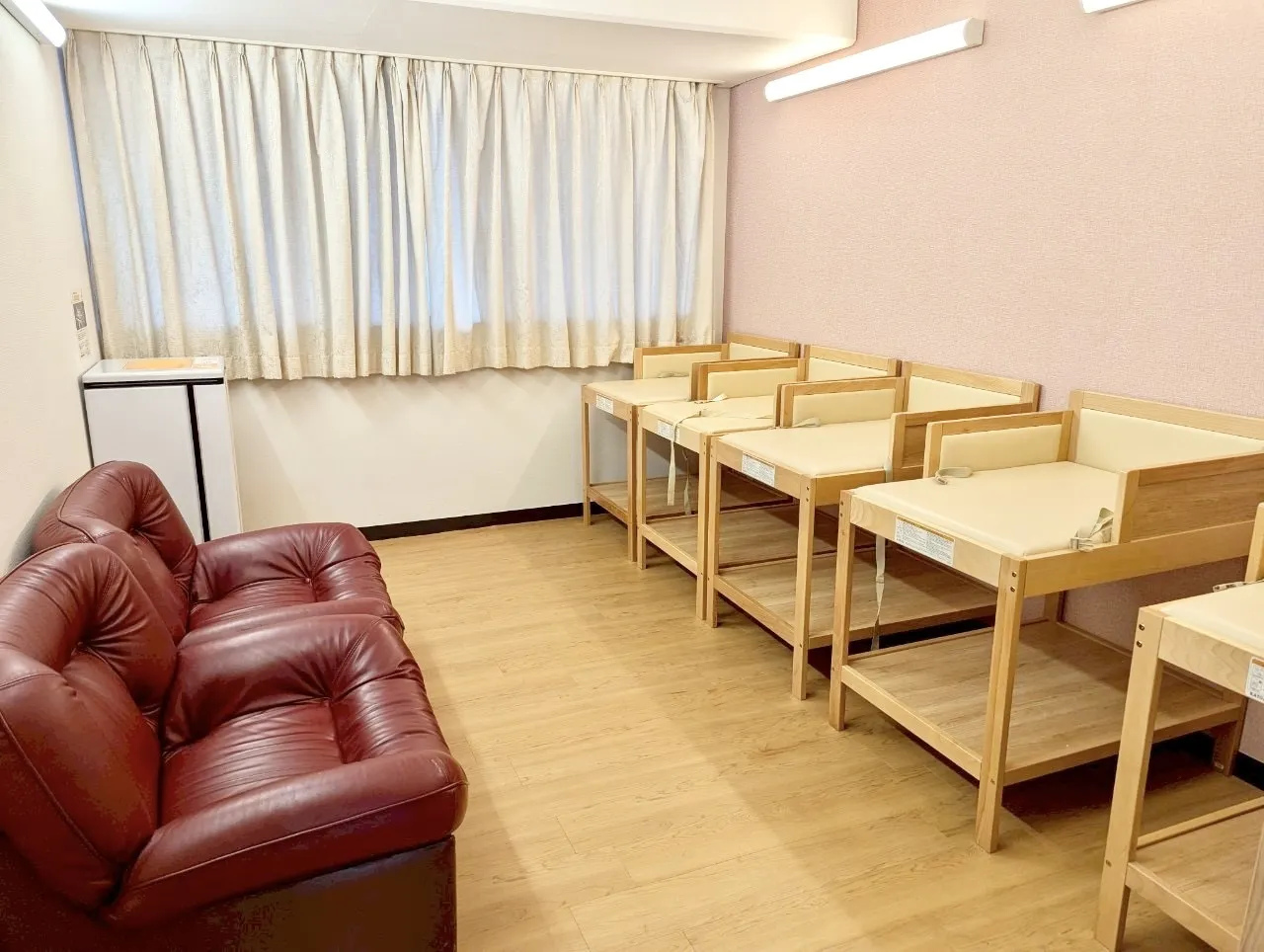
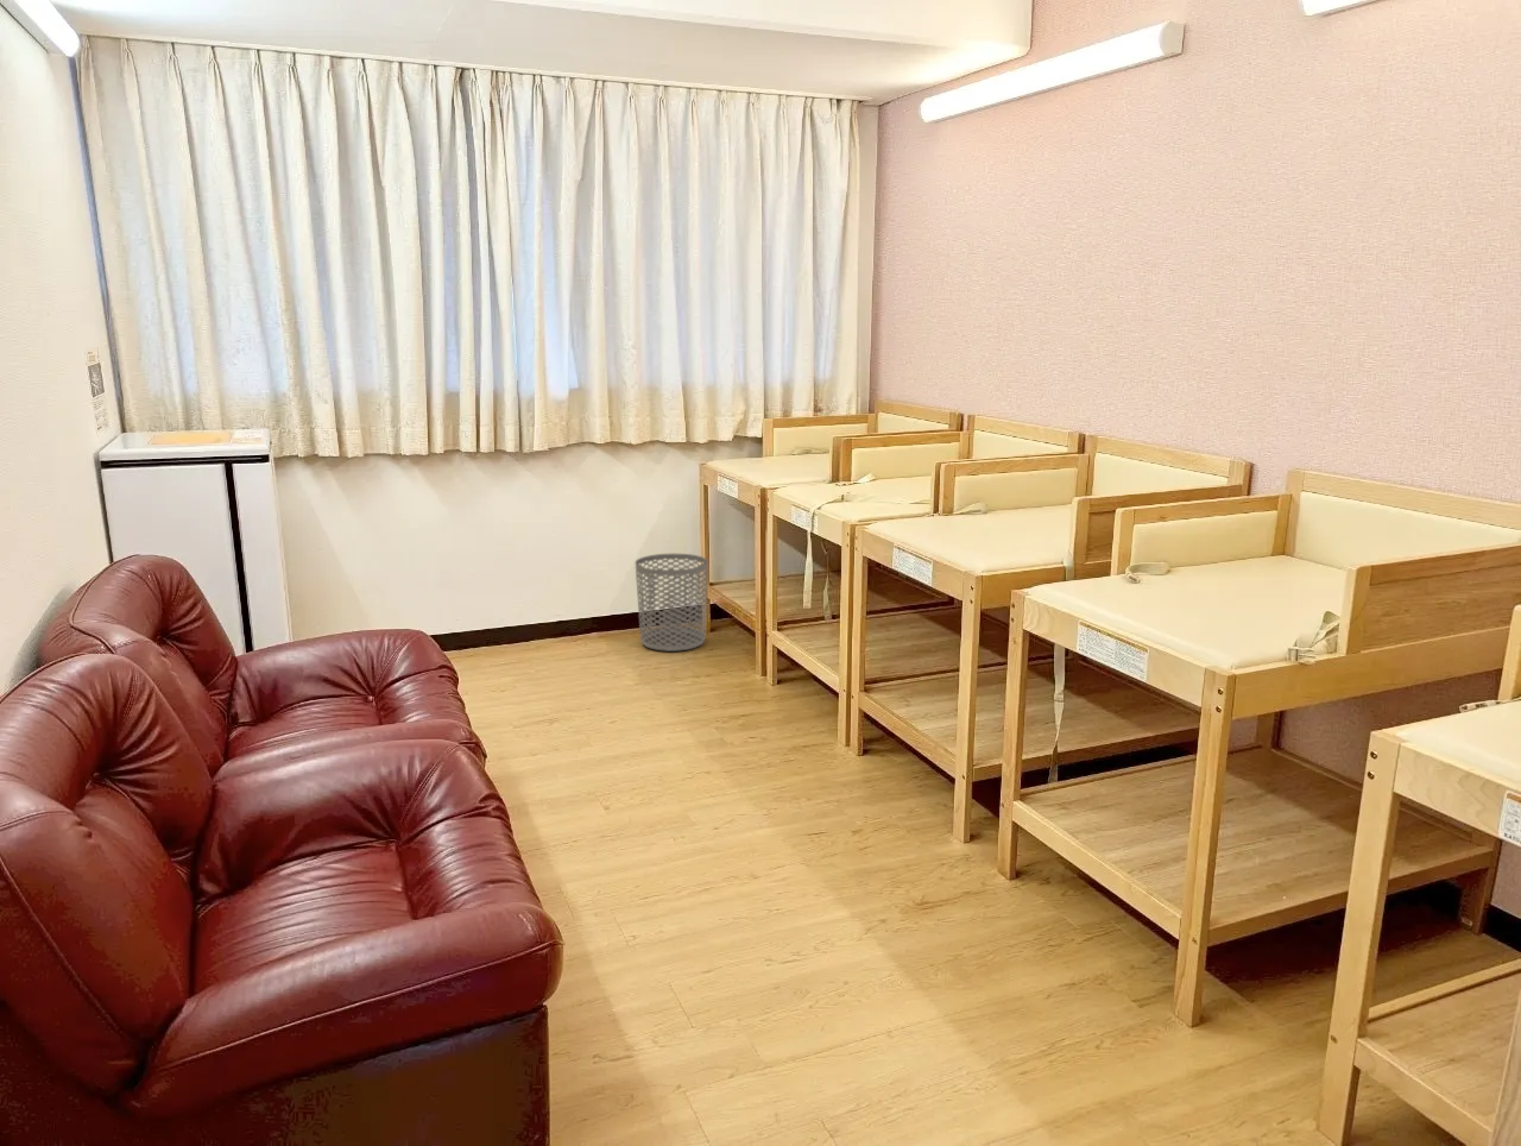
+ waste bin [634,553,710,652]
